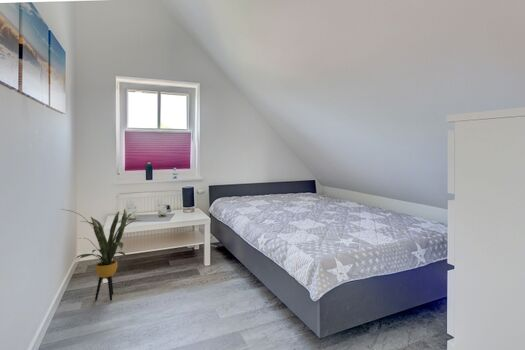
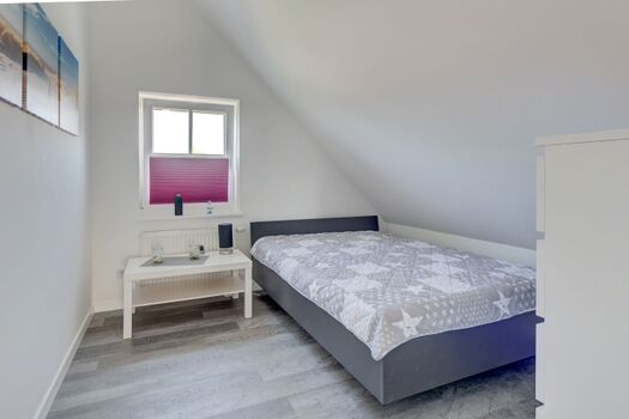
- house plant [61,208,141,302]
